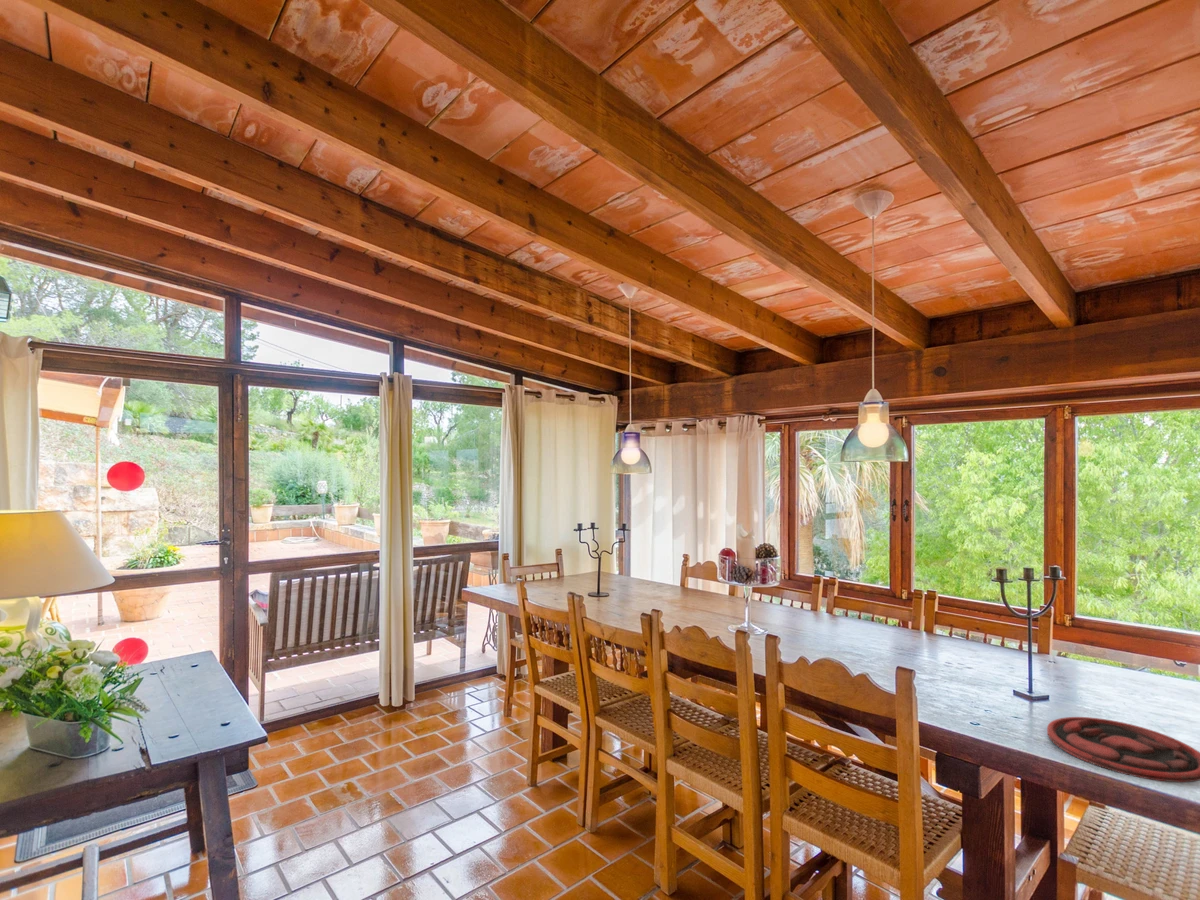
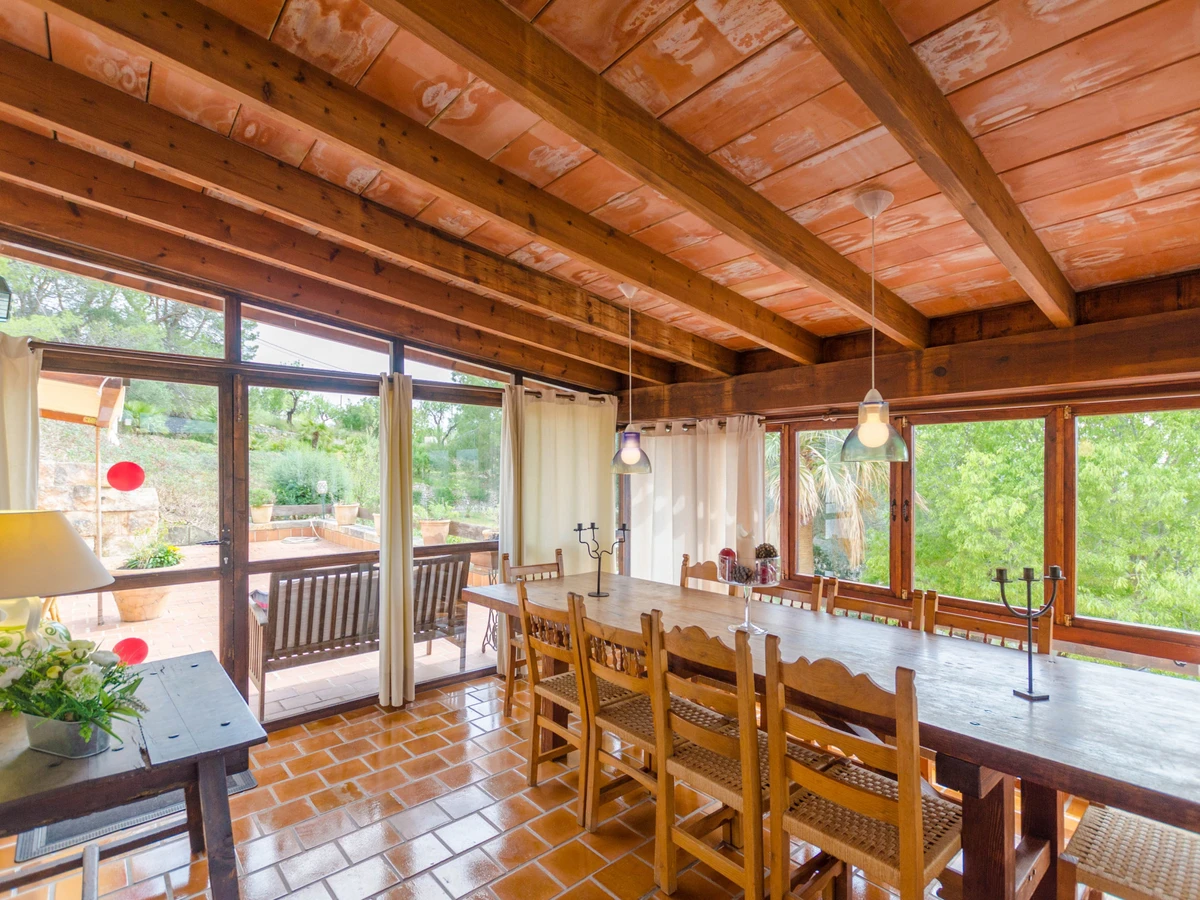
- plate [1046,716,1200,783]
